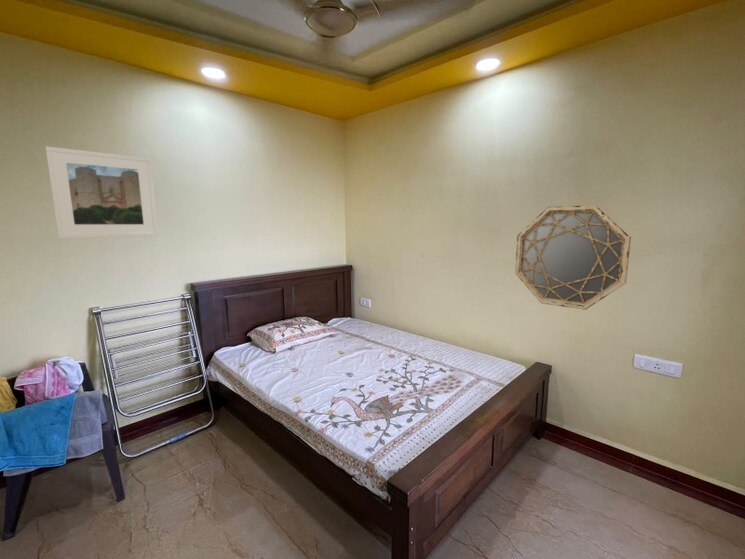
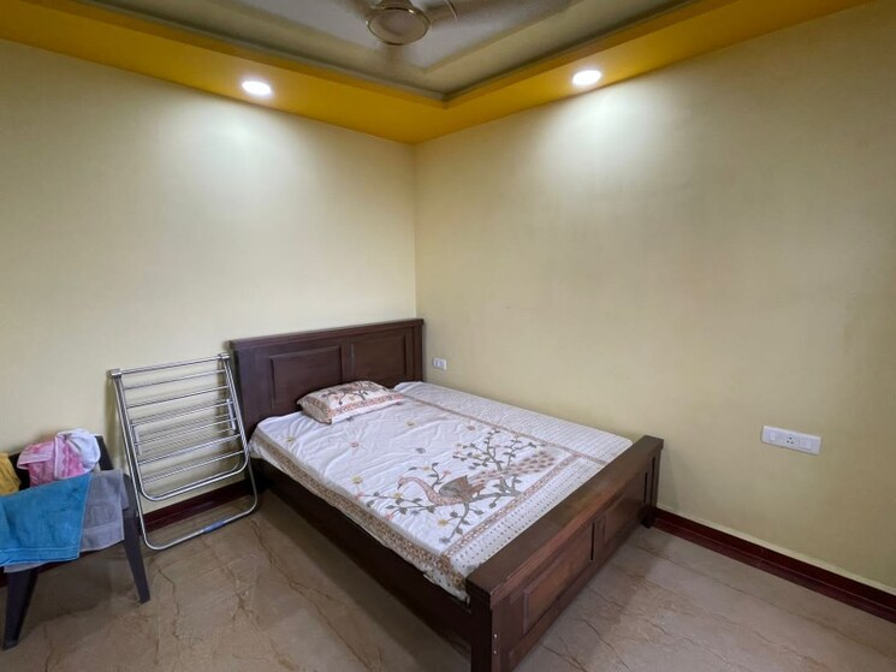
- home mirror [514,204,632,311]
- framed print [44,145,159,239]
